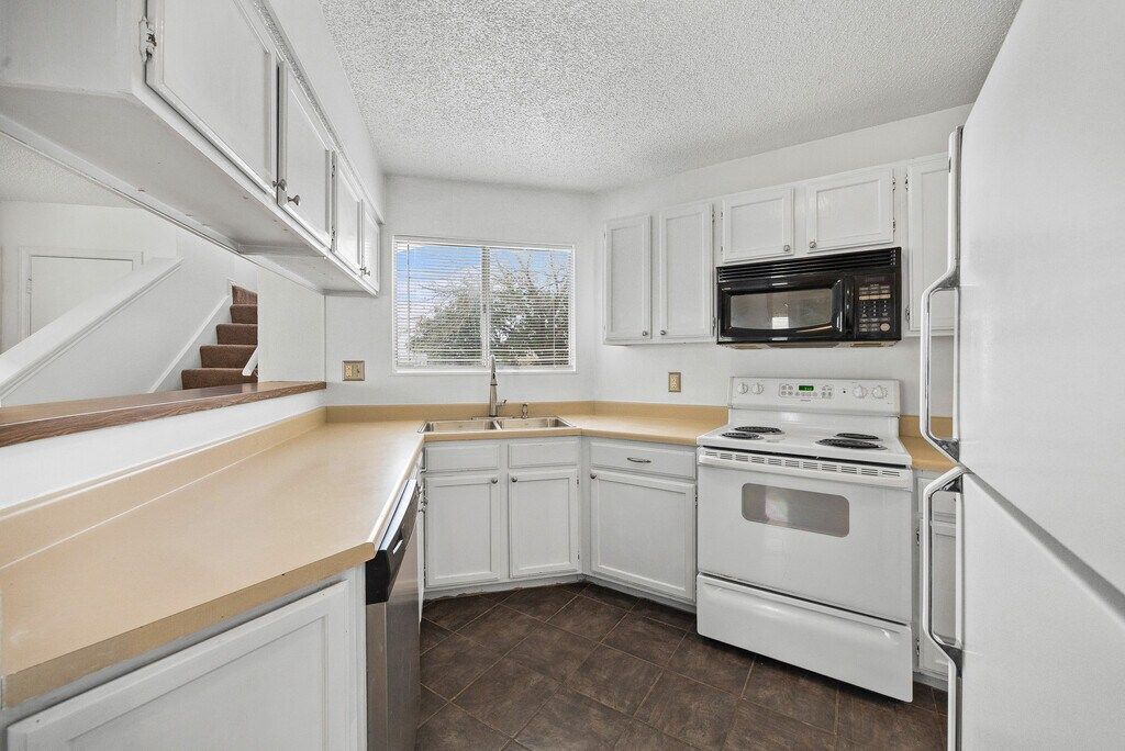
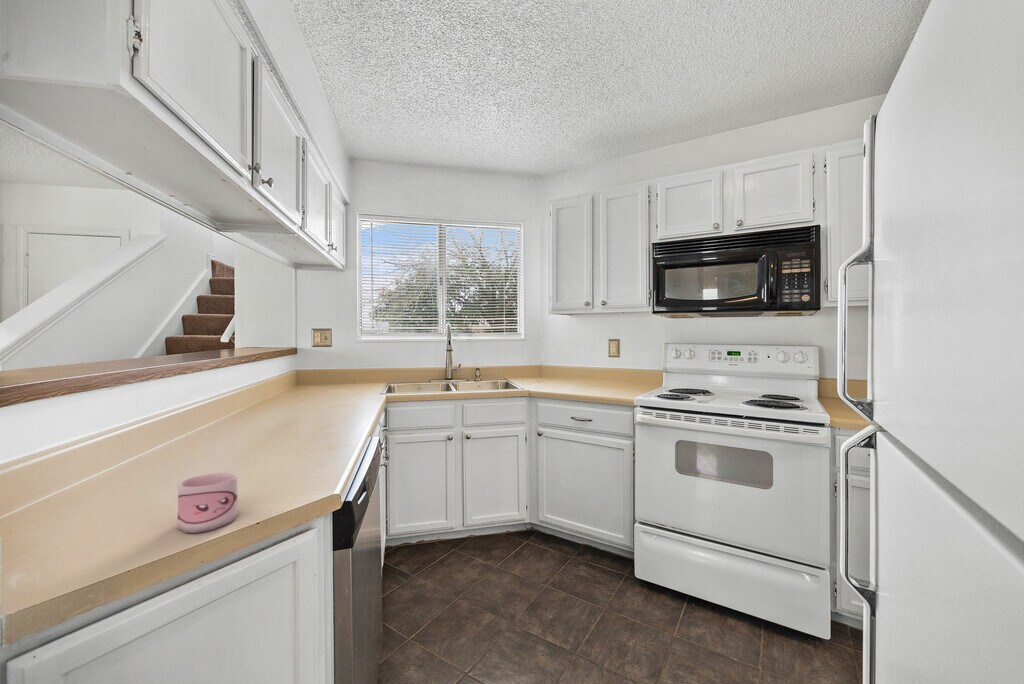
+ mug [177,471,238,534]
